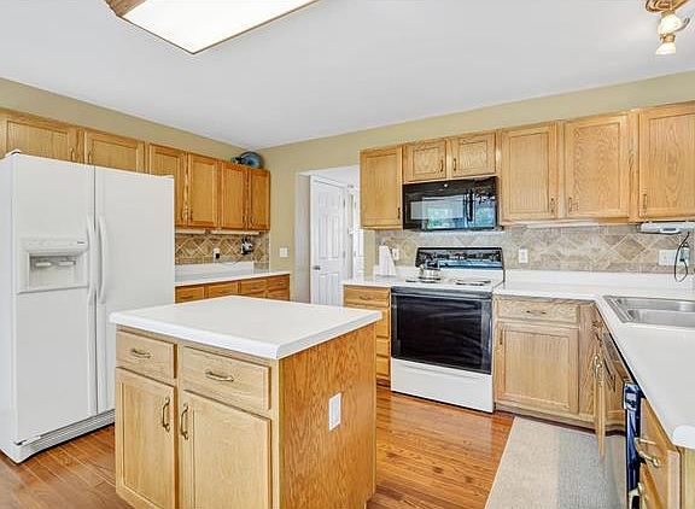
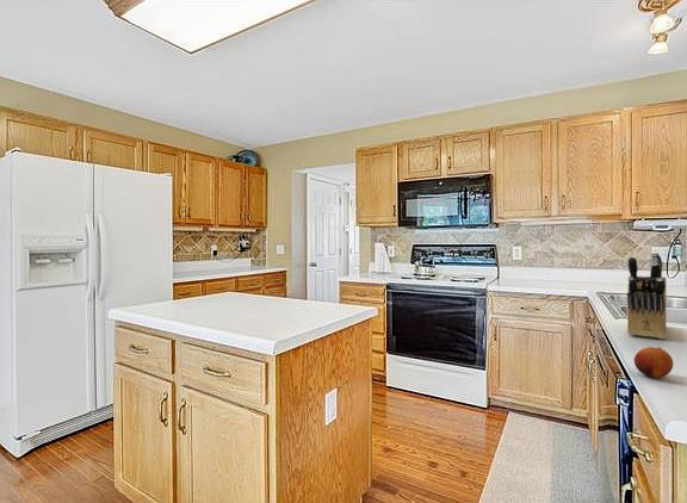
+ knife block [626,252,668,340]
+ fruit [633,346,674,379]
